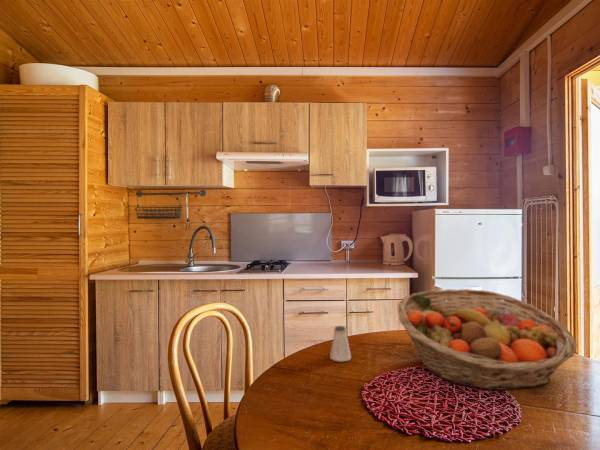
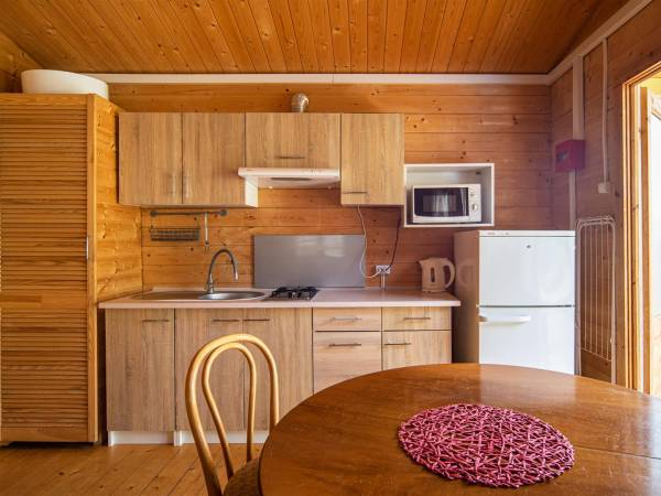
- saltshaker [329,325,352,362]
- fruit basket [397,288,578,391]
